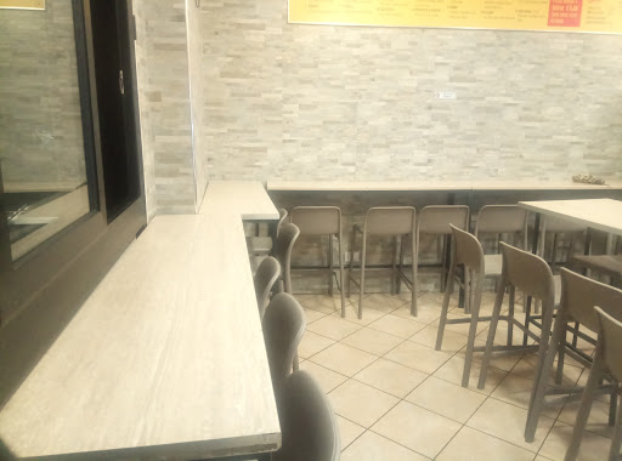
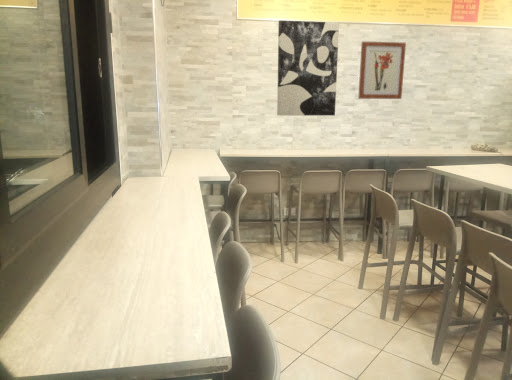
+ wall art [276,19,340,117]
+ wall art [357,40,407,100]
